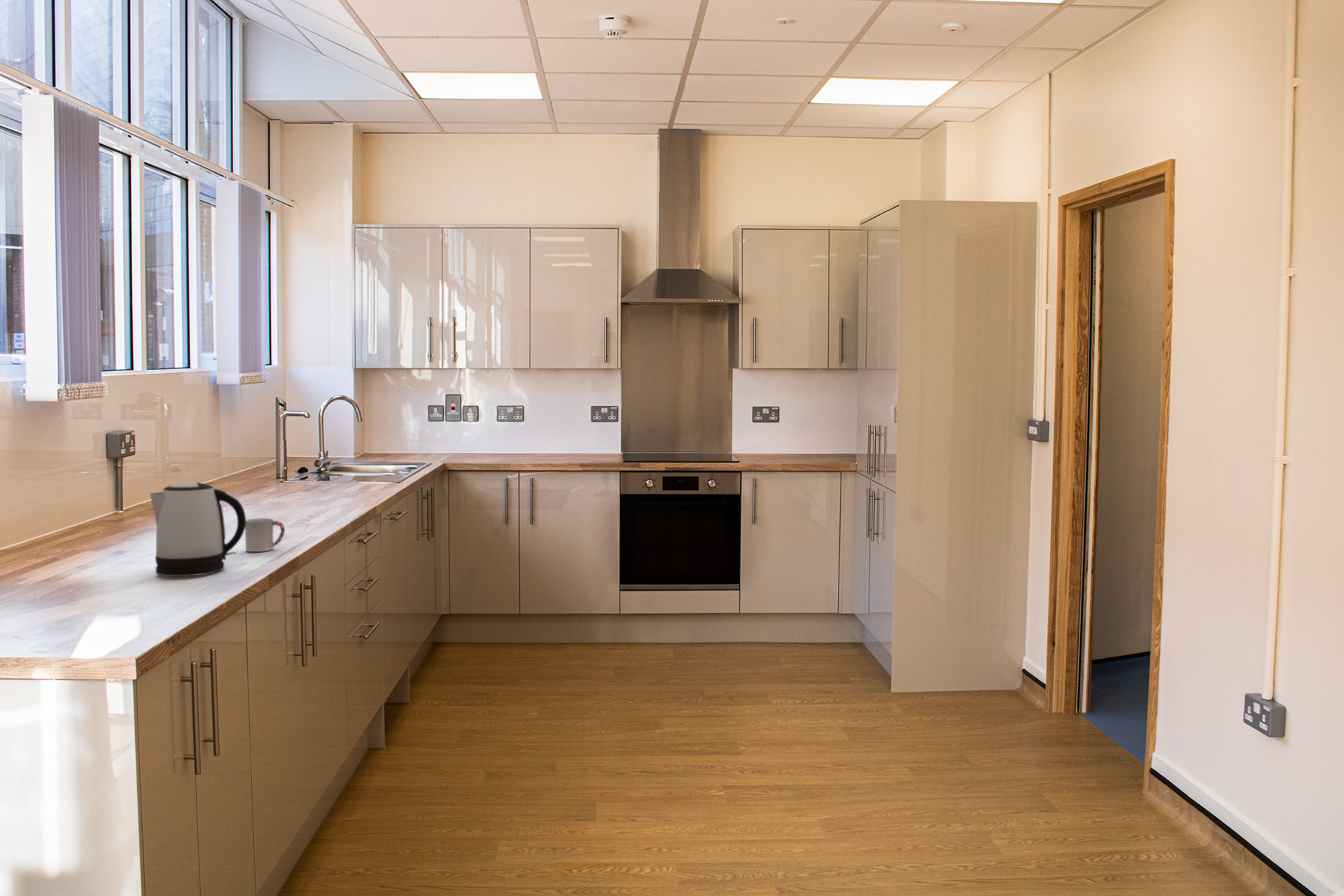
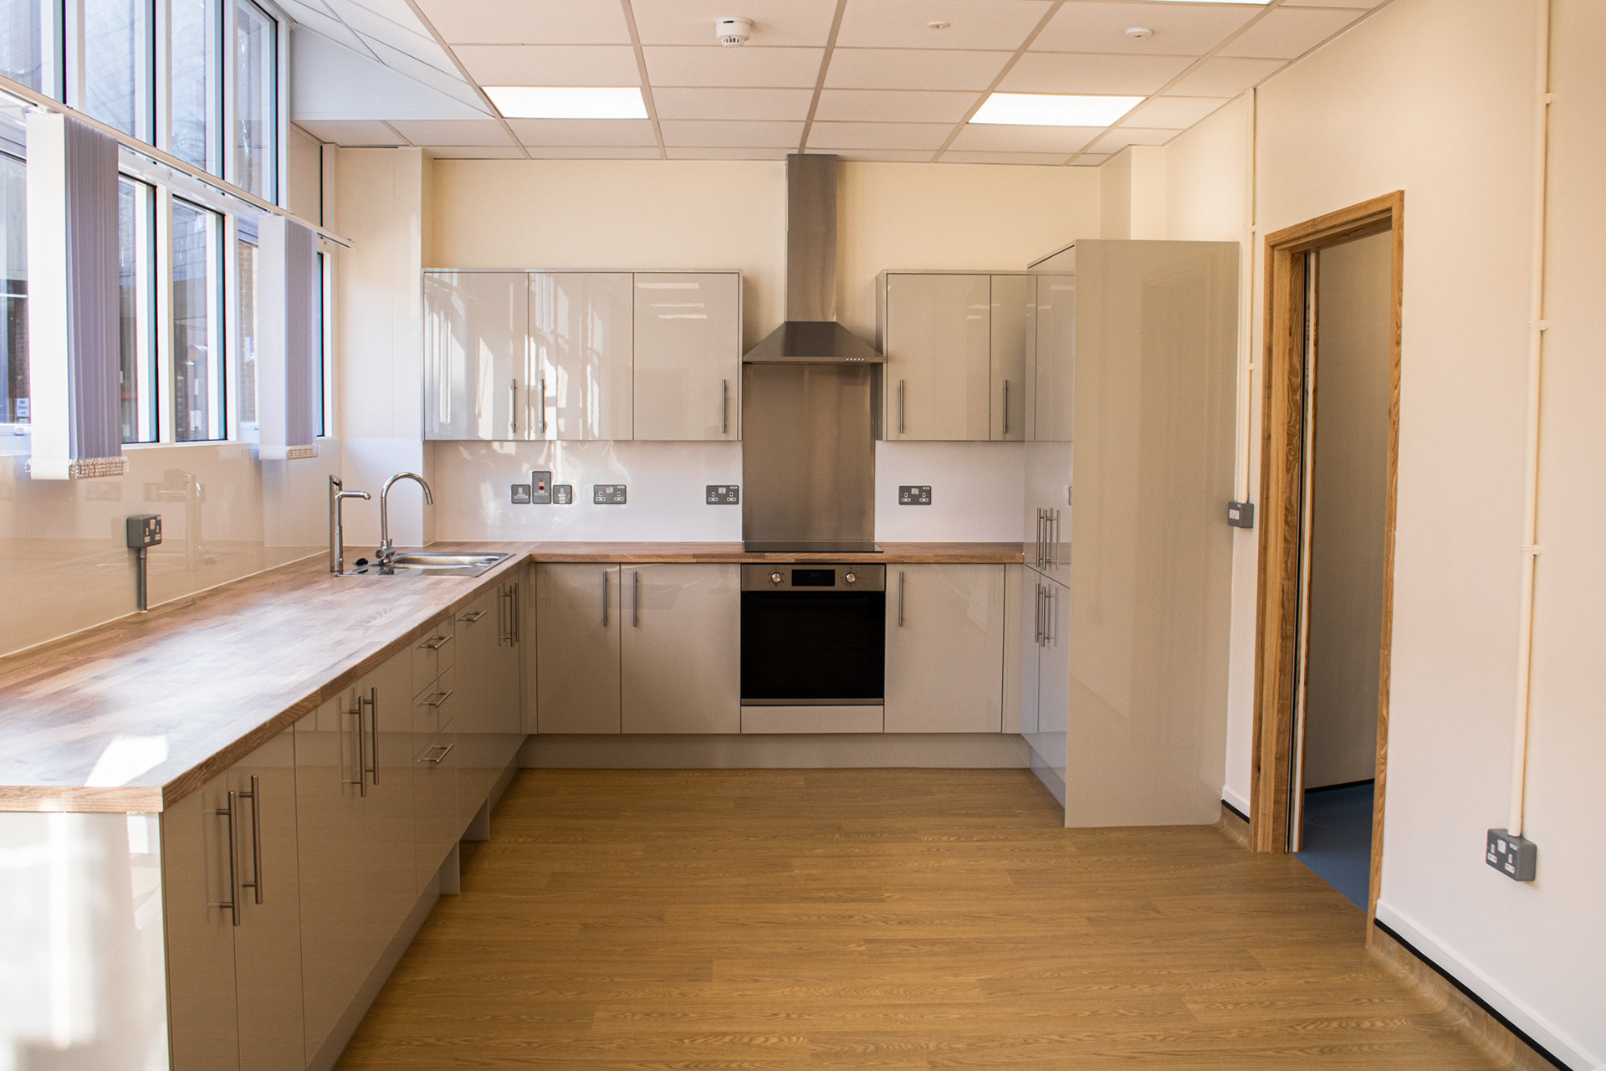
- cup [244,517,286,552]
- kettle [150,482,246,577]
